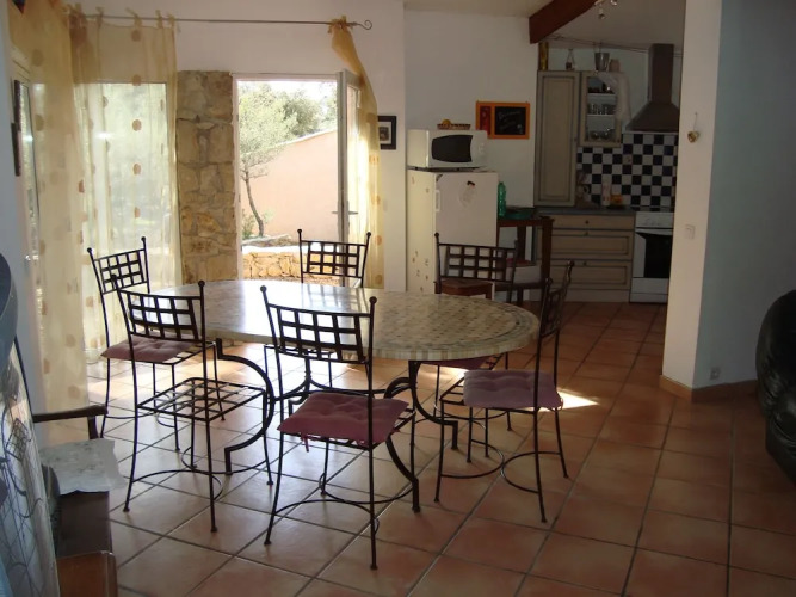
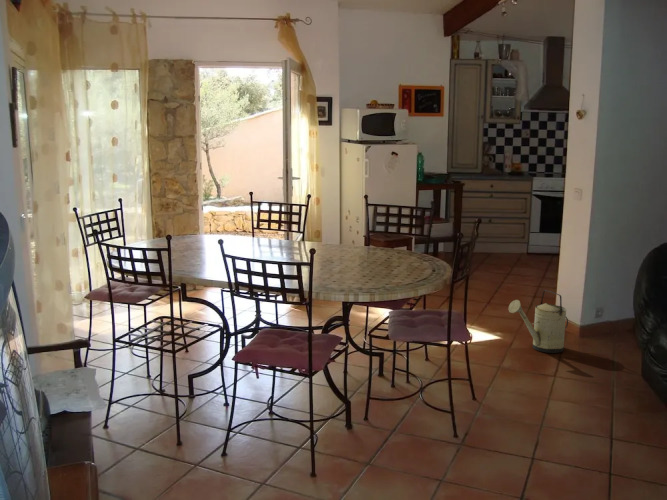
+ watering can [508,289,569,354]
